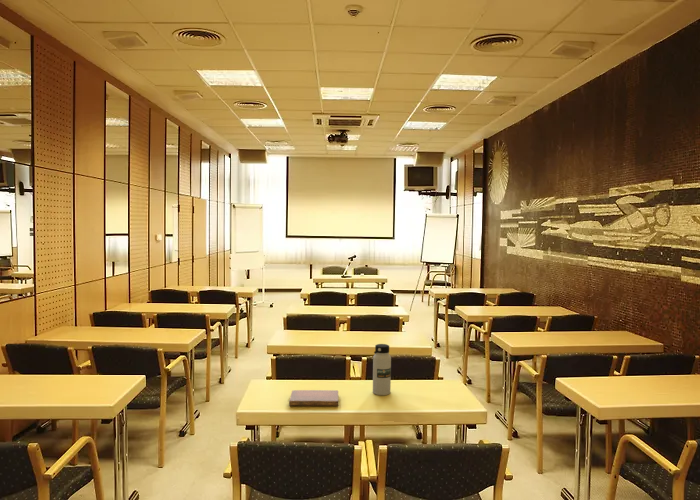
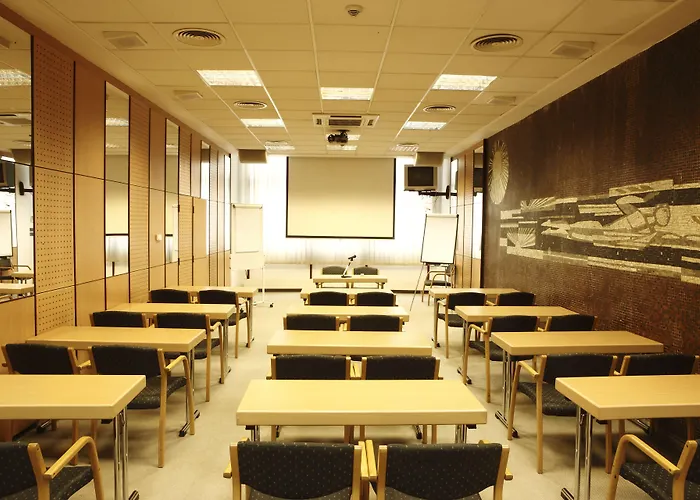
- notebook [288,389,340,407]
- water bottle [372,343,392,396]
